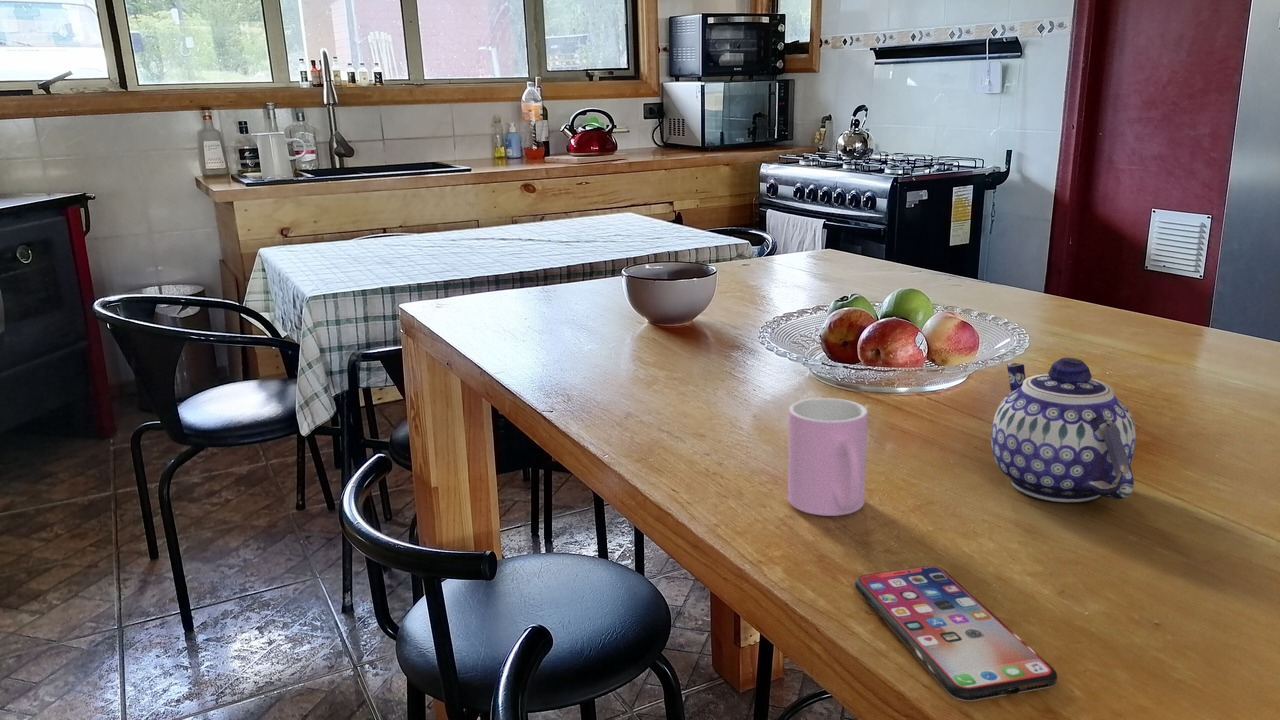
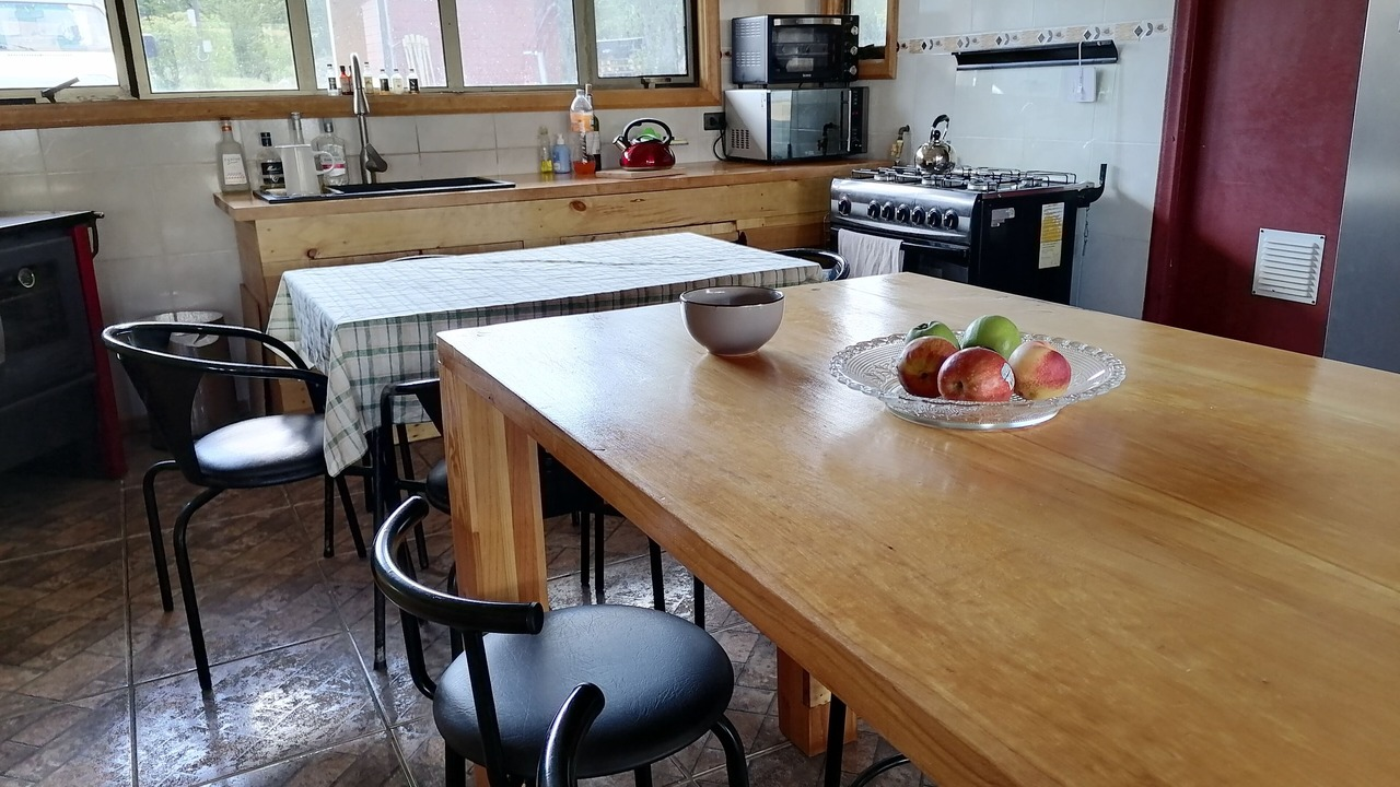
- smartphone [854,565,1058,703]
- teapot [990,357,1137,503]
- cup [787,397,869,517]
